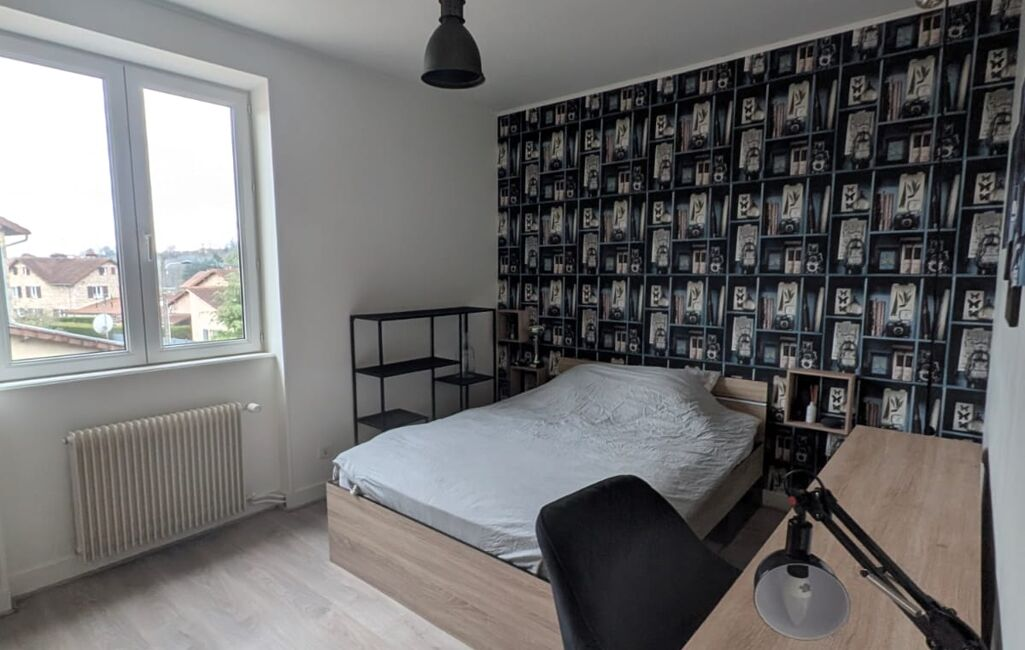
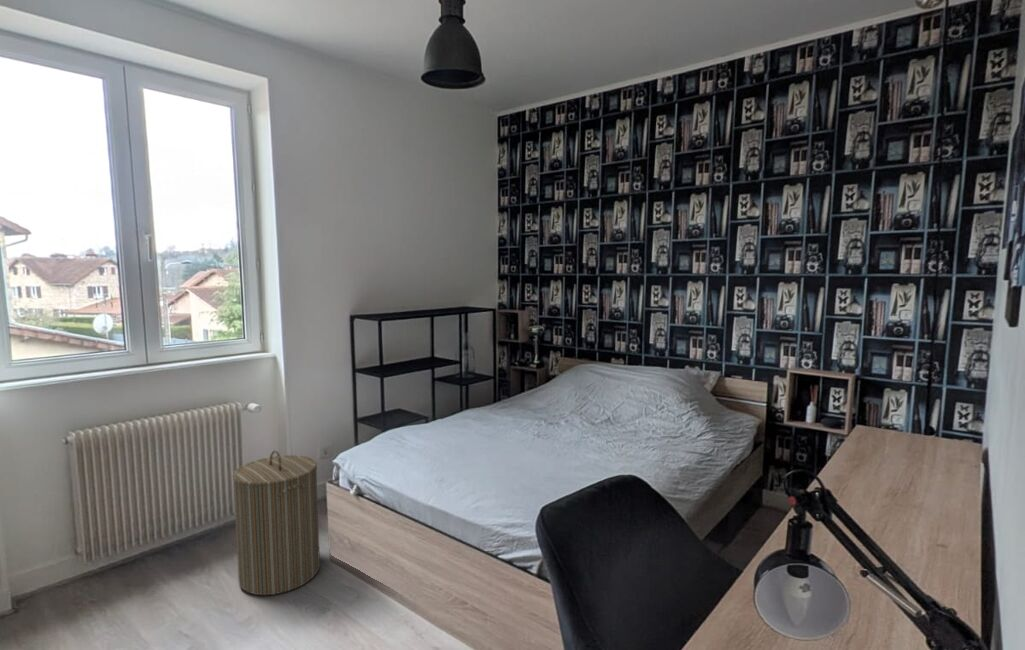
+ laundry hamper [232,449,321,596]
